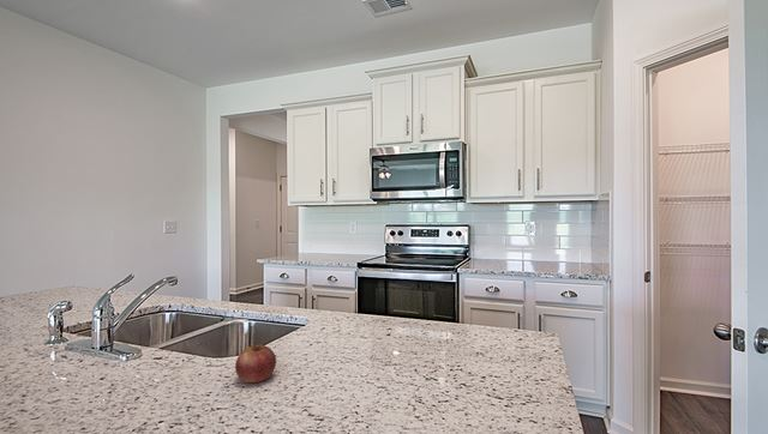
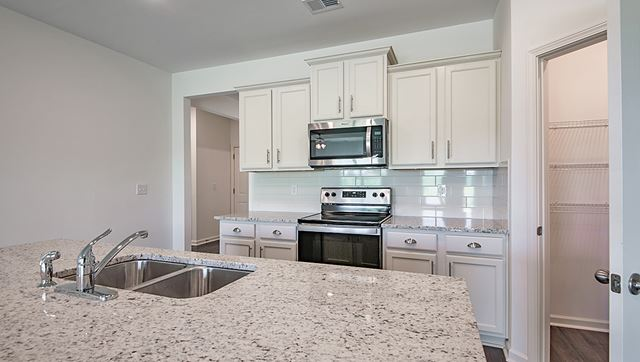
- apple [234,342,277,384]
